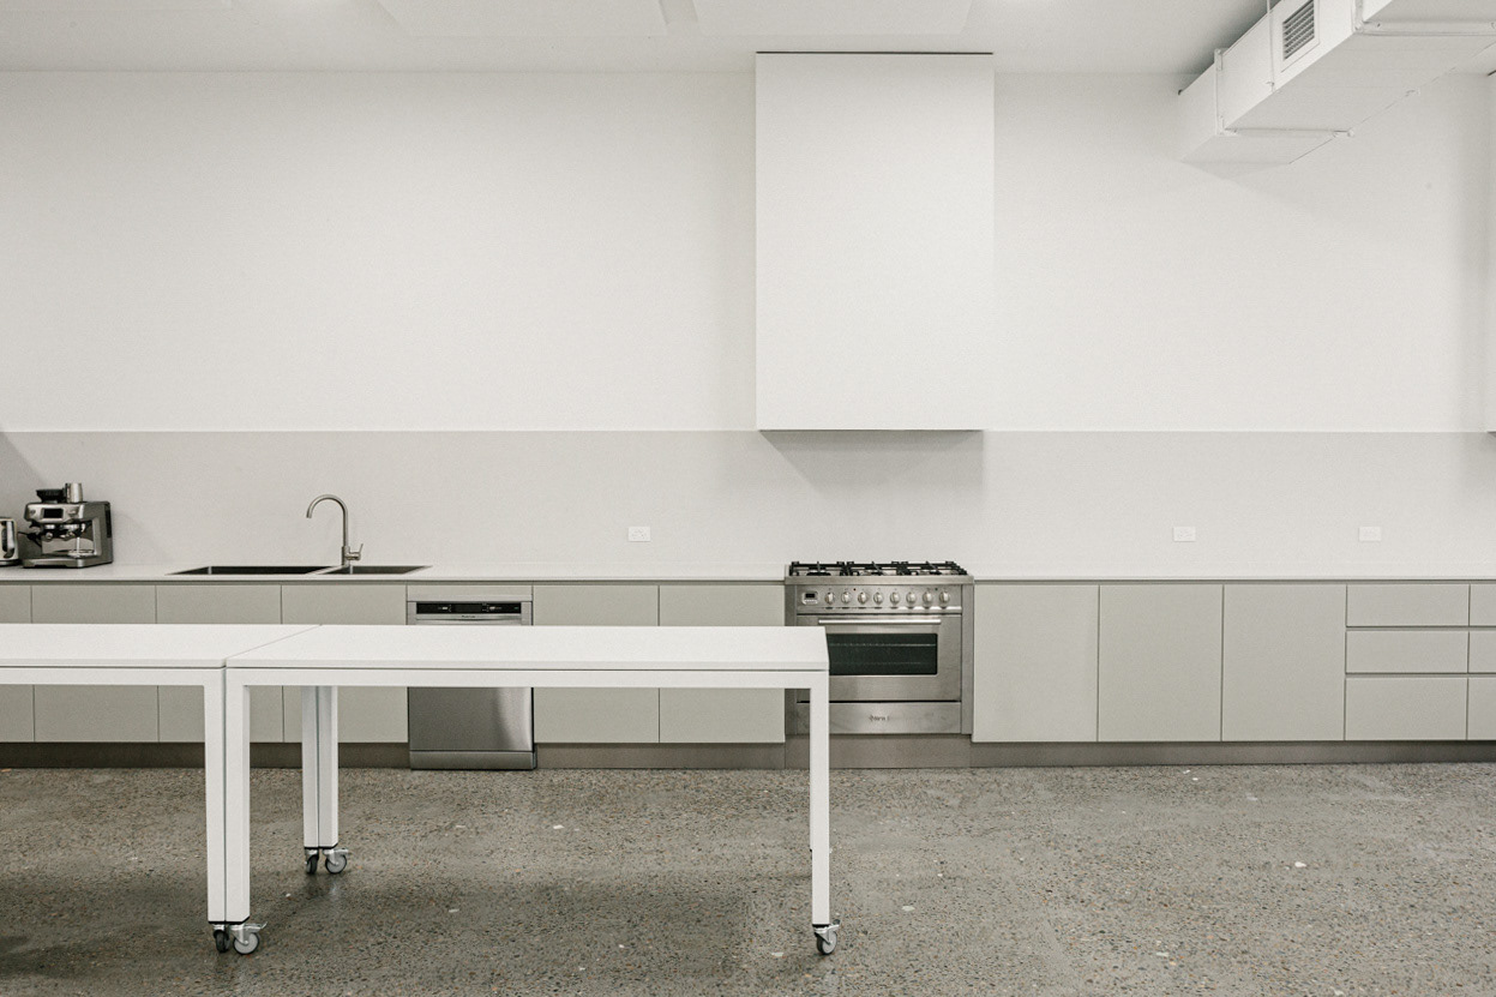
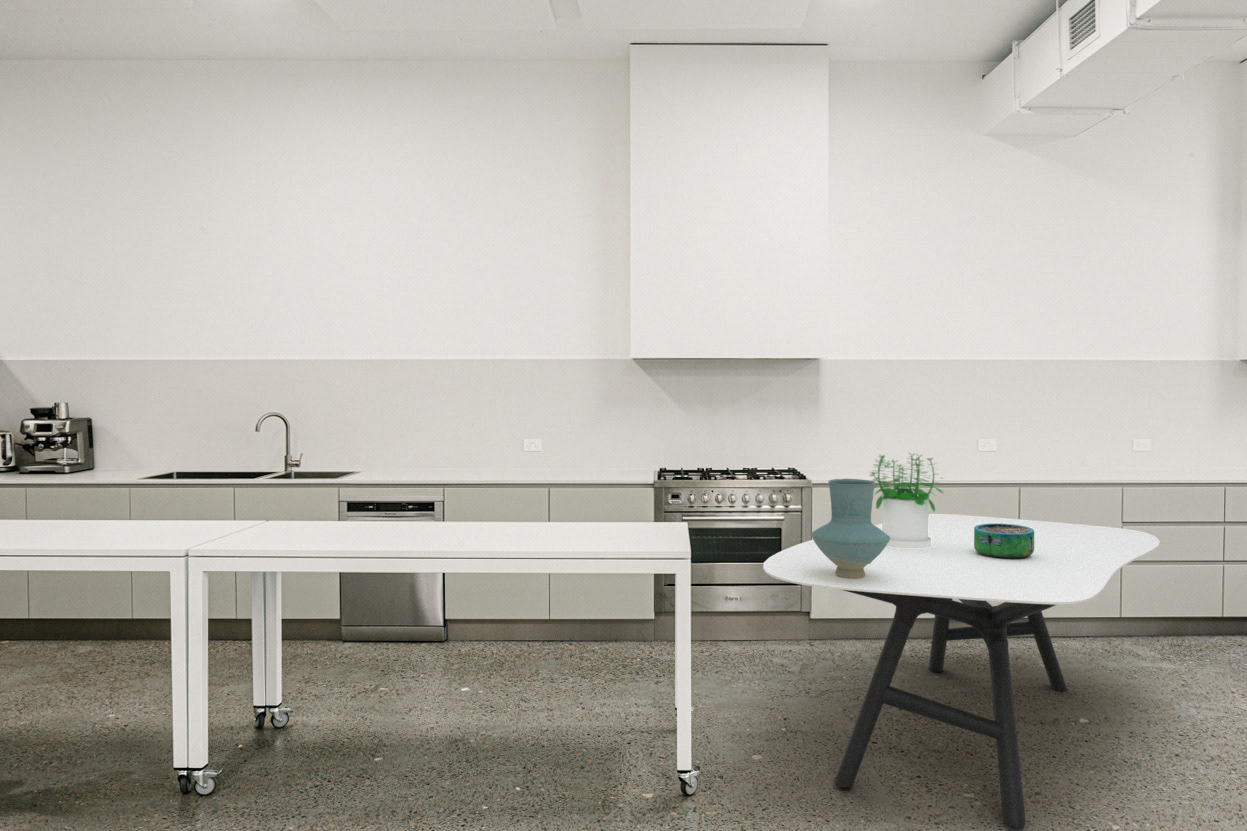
+ dining table [762,513,1161,830]
+ decorative bowl [974,523,1034,559]
+ potted plant [869,452,945,548]
+ ceramic pitcher [811,478,891,578]
